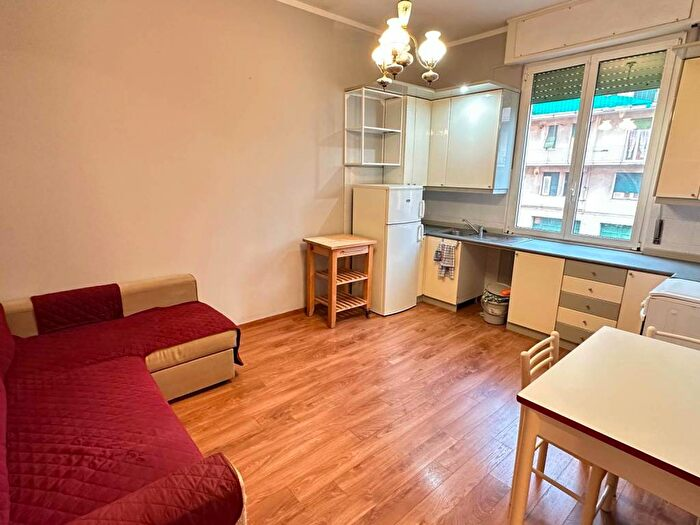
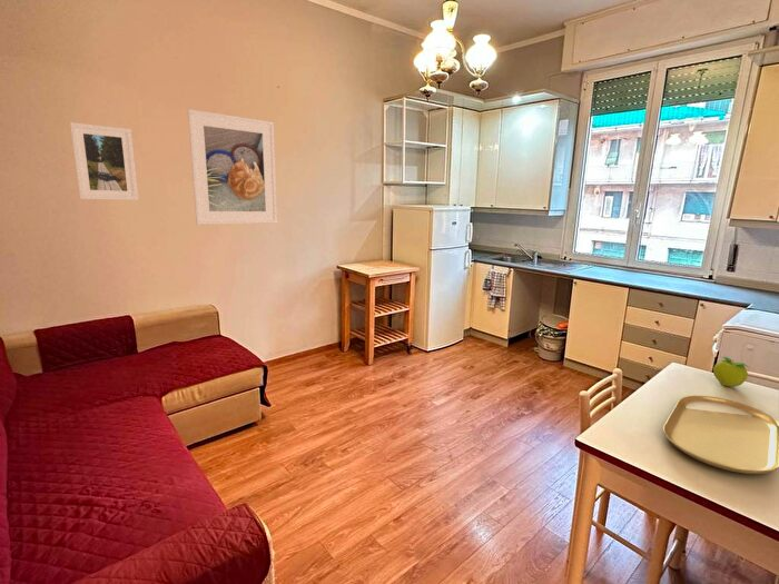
+ placemat [662,395,779,475]
+ fruit [712,356,750,388]
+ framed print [187,108,278,226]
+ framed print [69,121,139,201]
